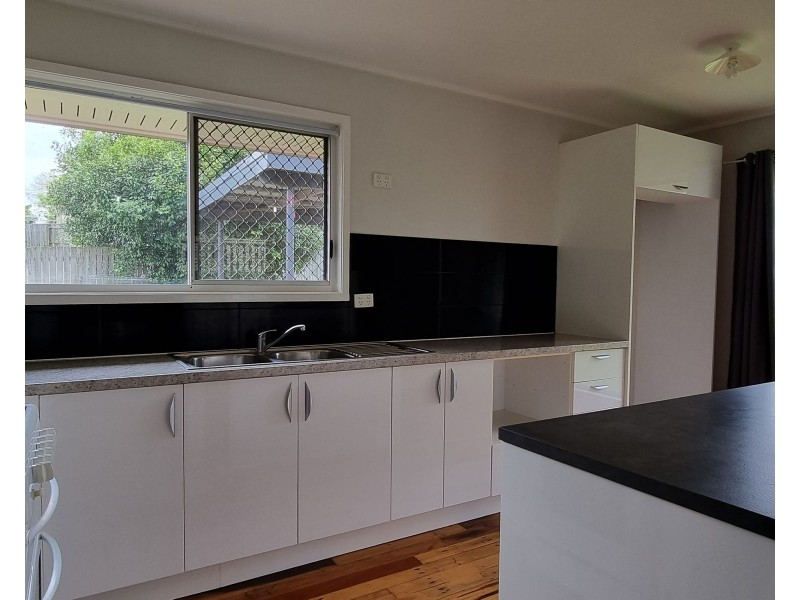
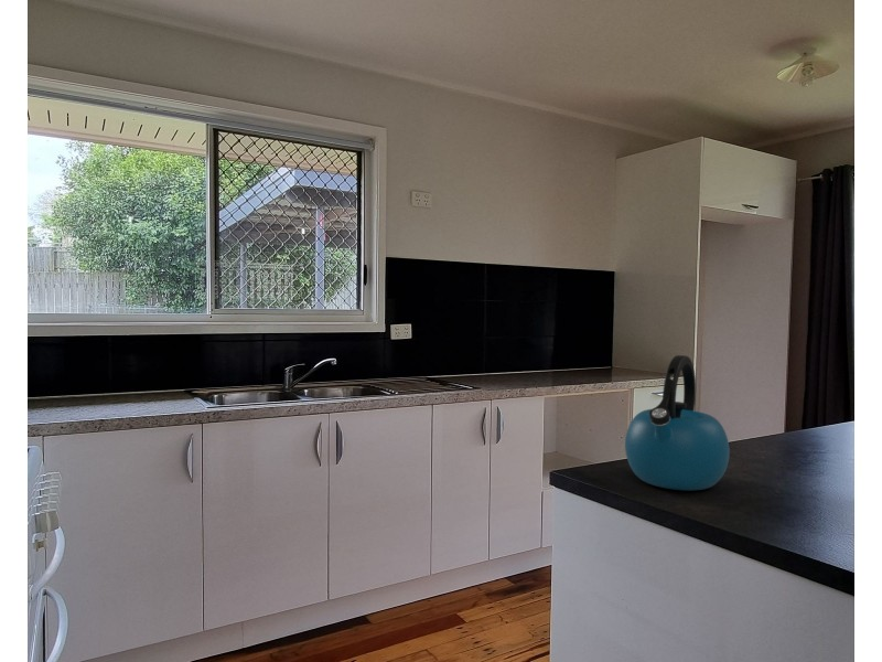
+ kettle [624,354,731,492]
